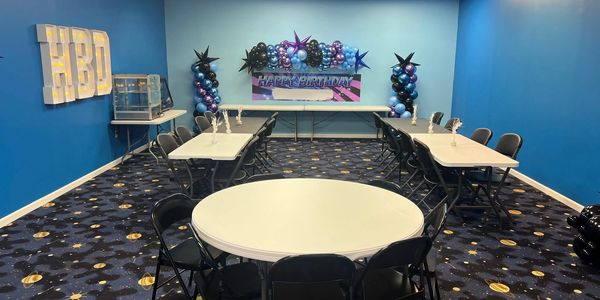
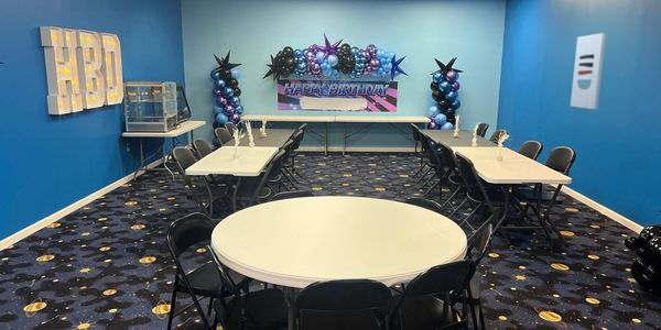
+ wall art [570,32,607,110]
